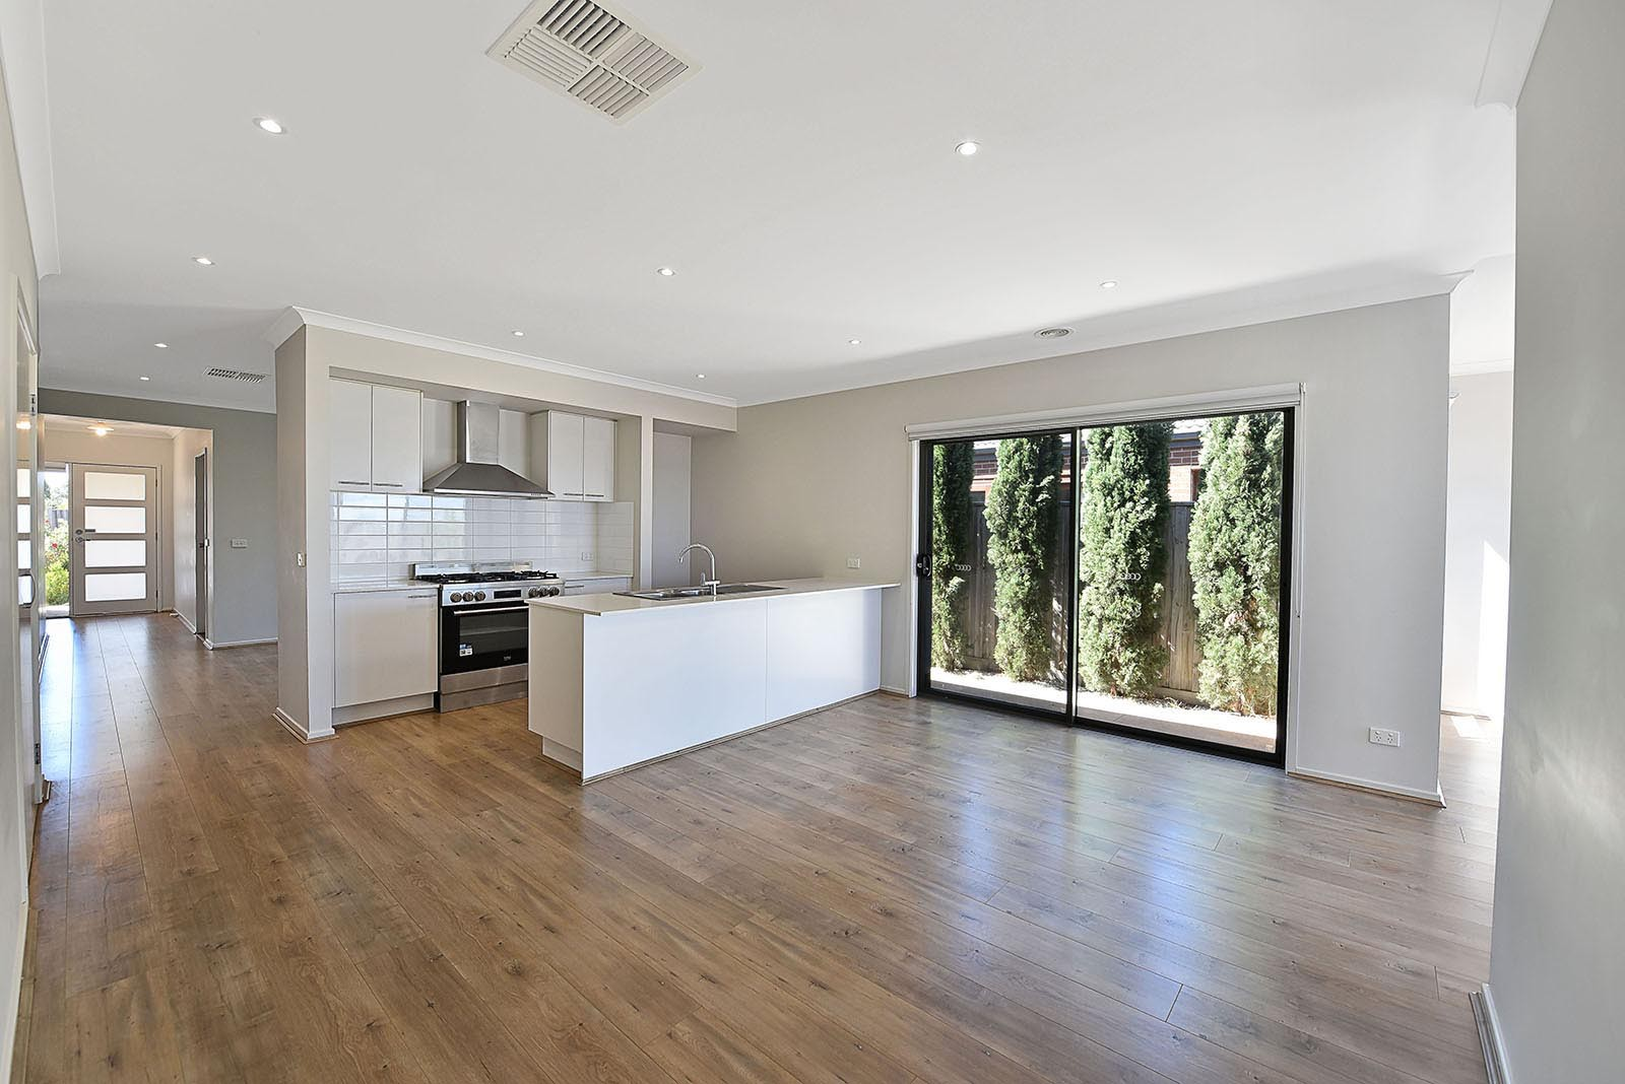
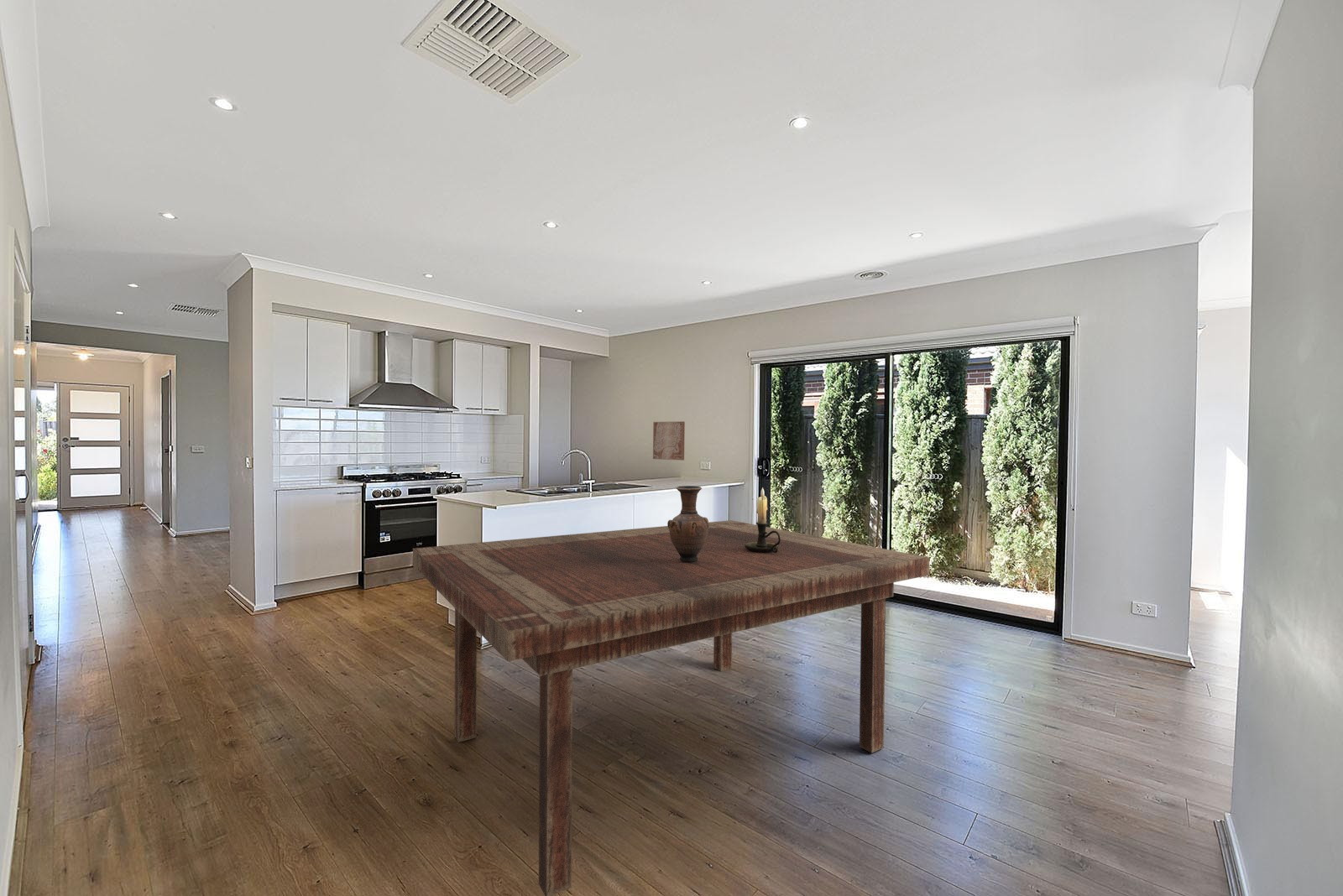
+ vase [666,485,709,562]
+ wall art [652,420,686,461]
+ dining table [412,519,930,896]
+ candle holder [745,487,781,553]
